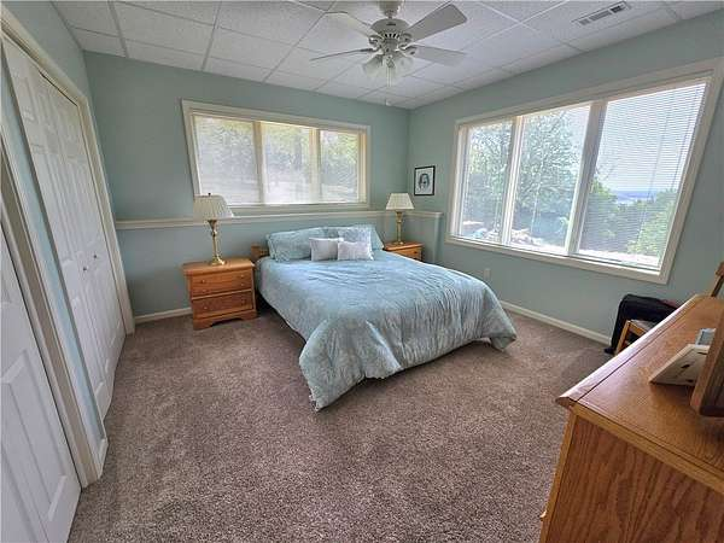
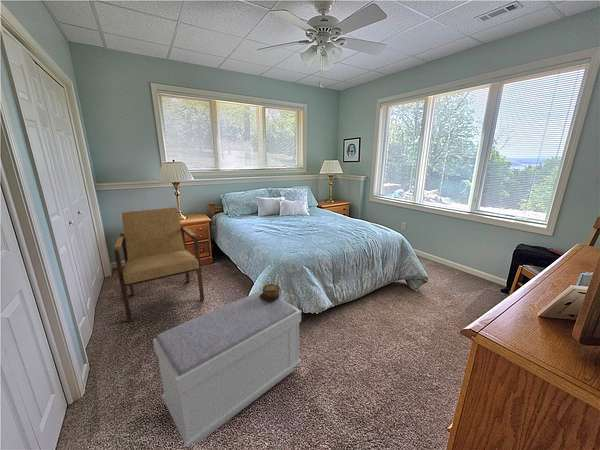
+ bench [152,290,302,448]
+ decorative box [260,283,281,301]
+ armchair [113,207,205,323]
